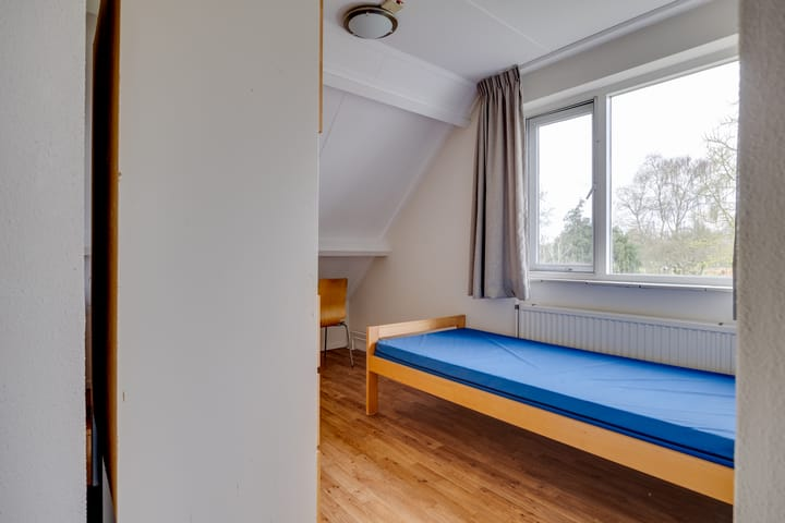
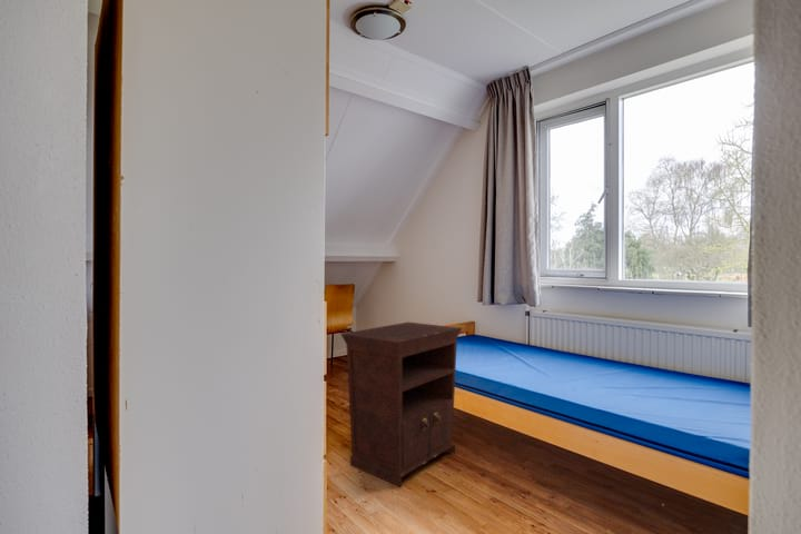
+ nightstand [339,322,463,488]
